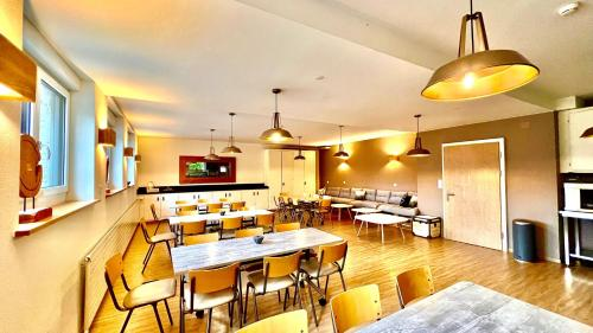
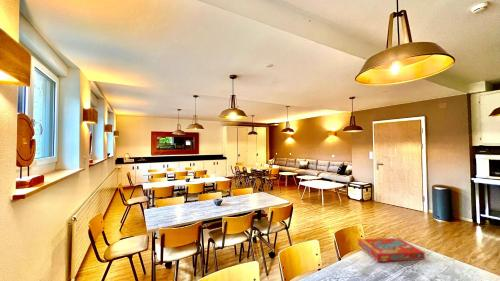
+ snack box [357,237,426,263]
